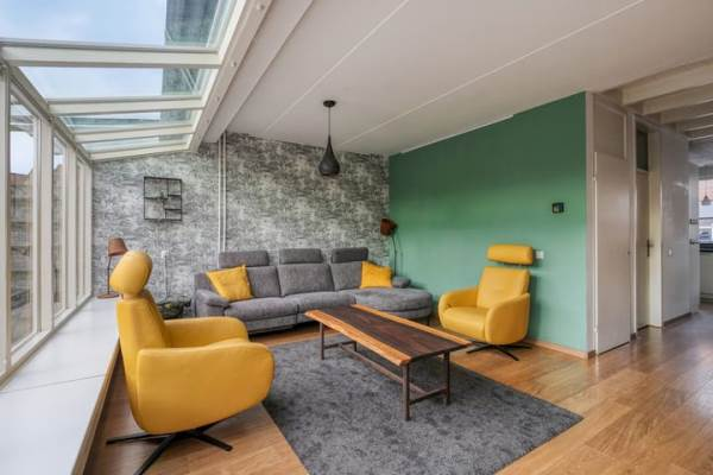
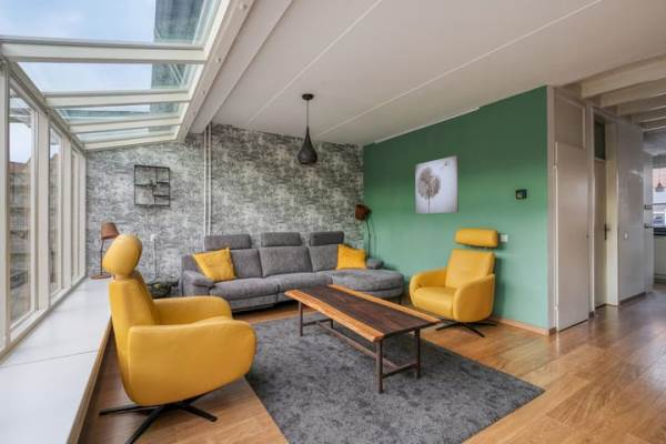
+ wall art [414,154,460,215]
